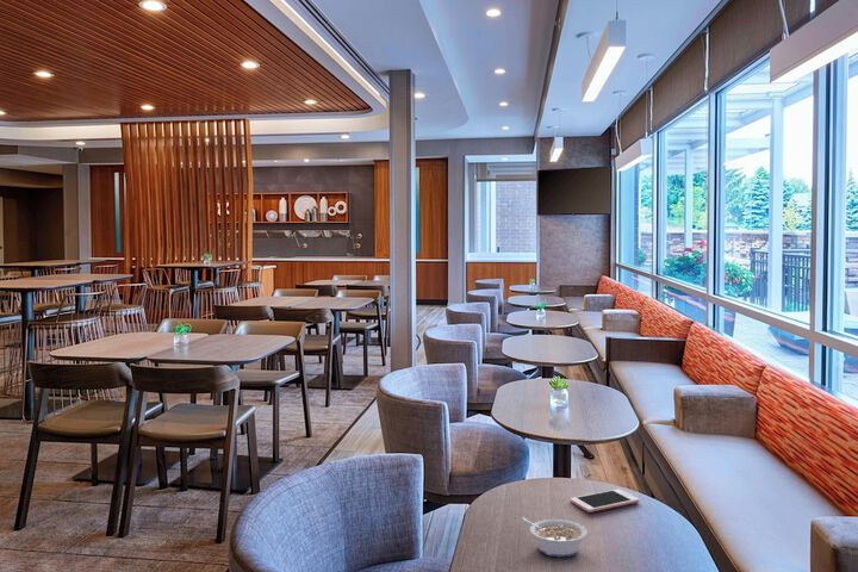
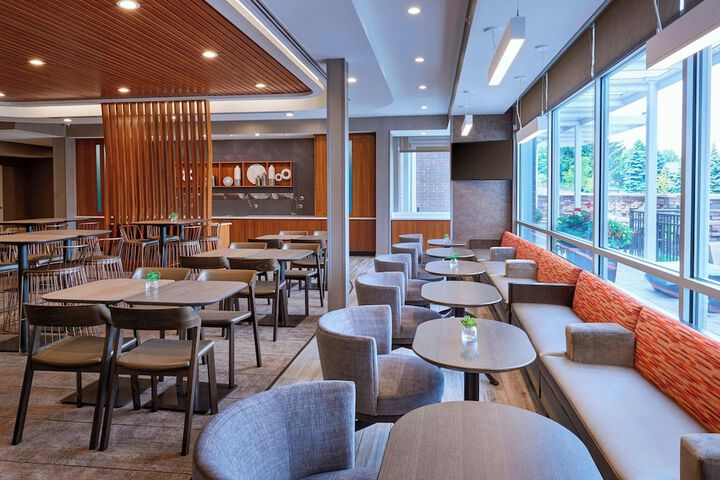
- legume [520,516,589,558]
- cell phone [570,487,641,514]
